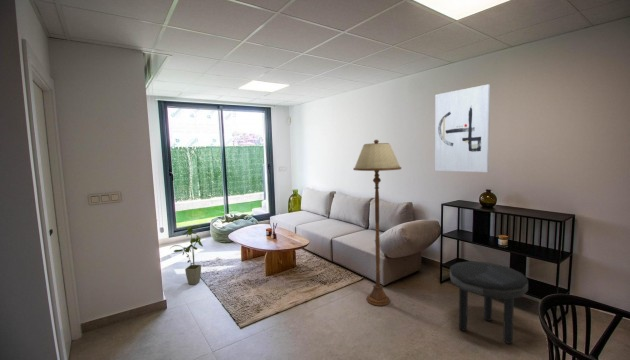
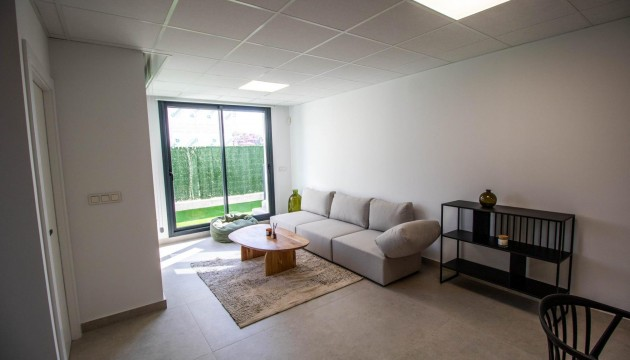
- side table [449,260,529,345]
- floor lamp [352,139,402,307]
- wall art [434,83,491,173]
- house plant [170,224,204,285]
